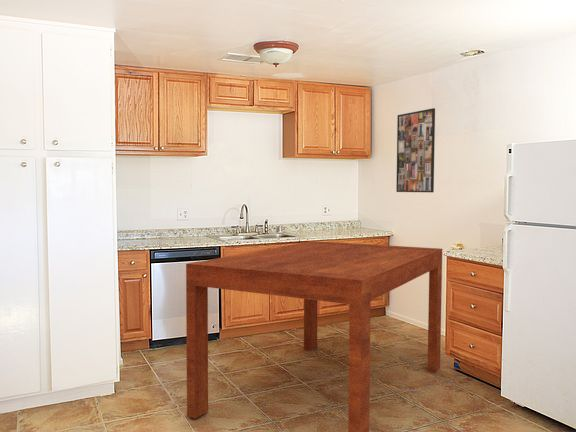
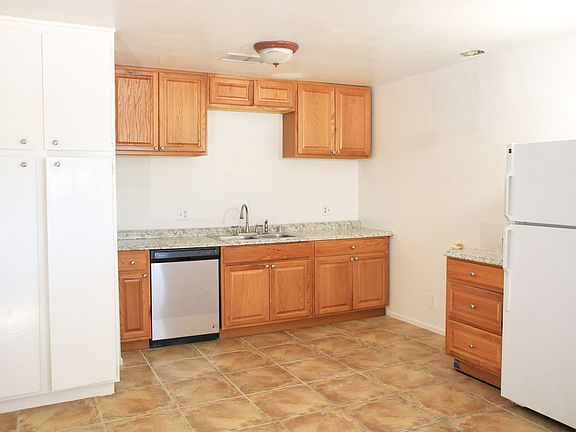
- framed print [395,107,436,193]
- dining table [185,240,443,432]
